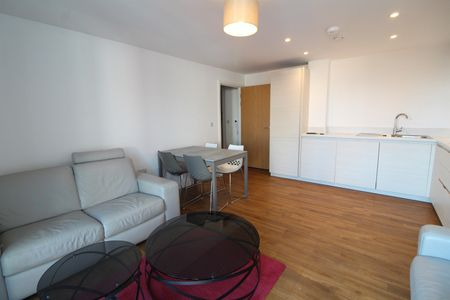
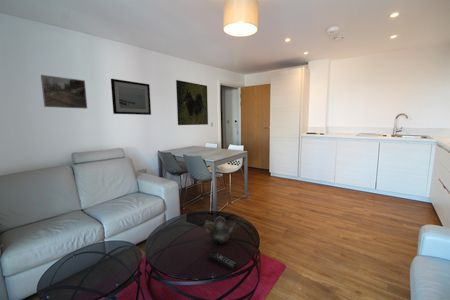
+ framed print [175,79,209,126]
+ teapot [203,213,236,246]
+ wall art [110,78,152,116]
+ remote control [207,251,239,271]
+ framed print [40,74,88,110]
